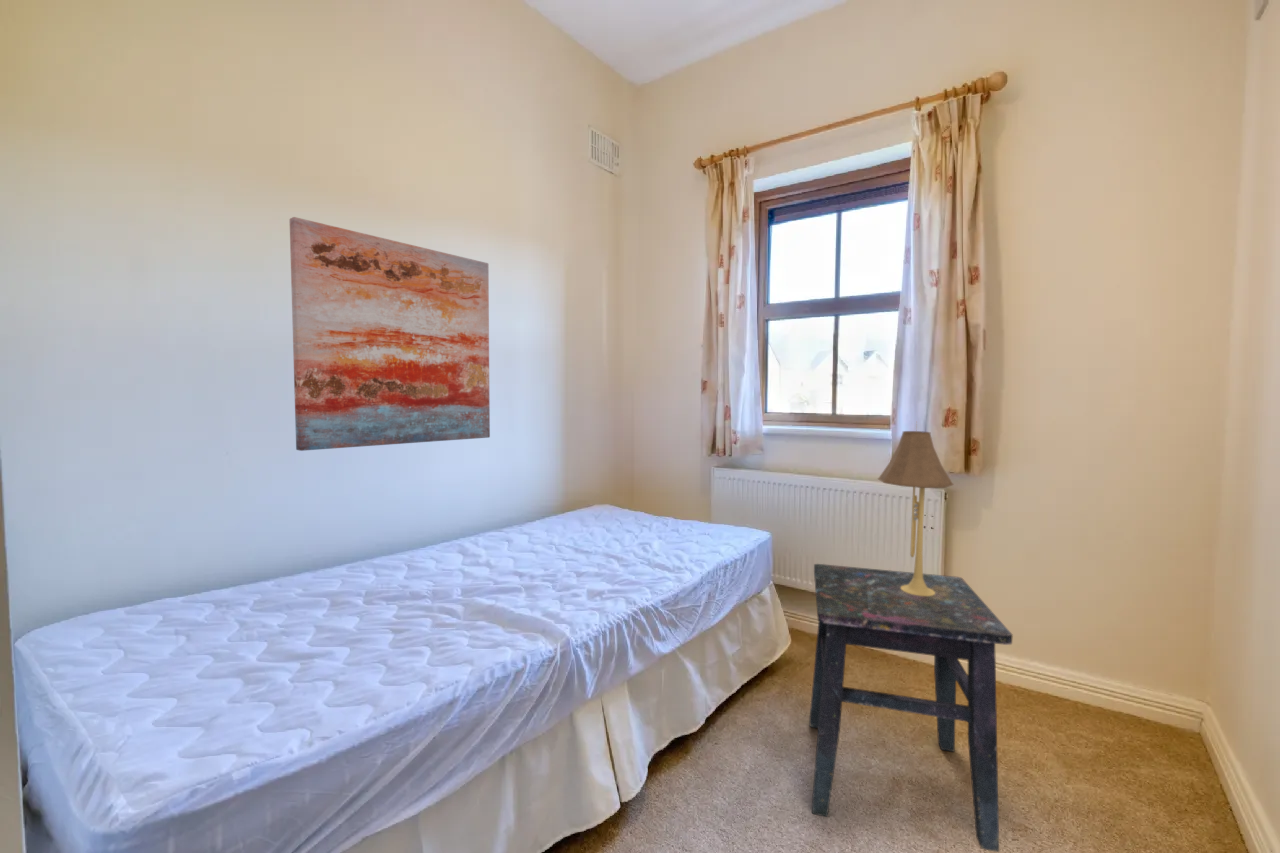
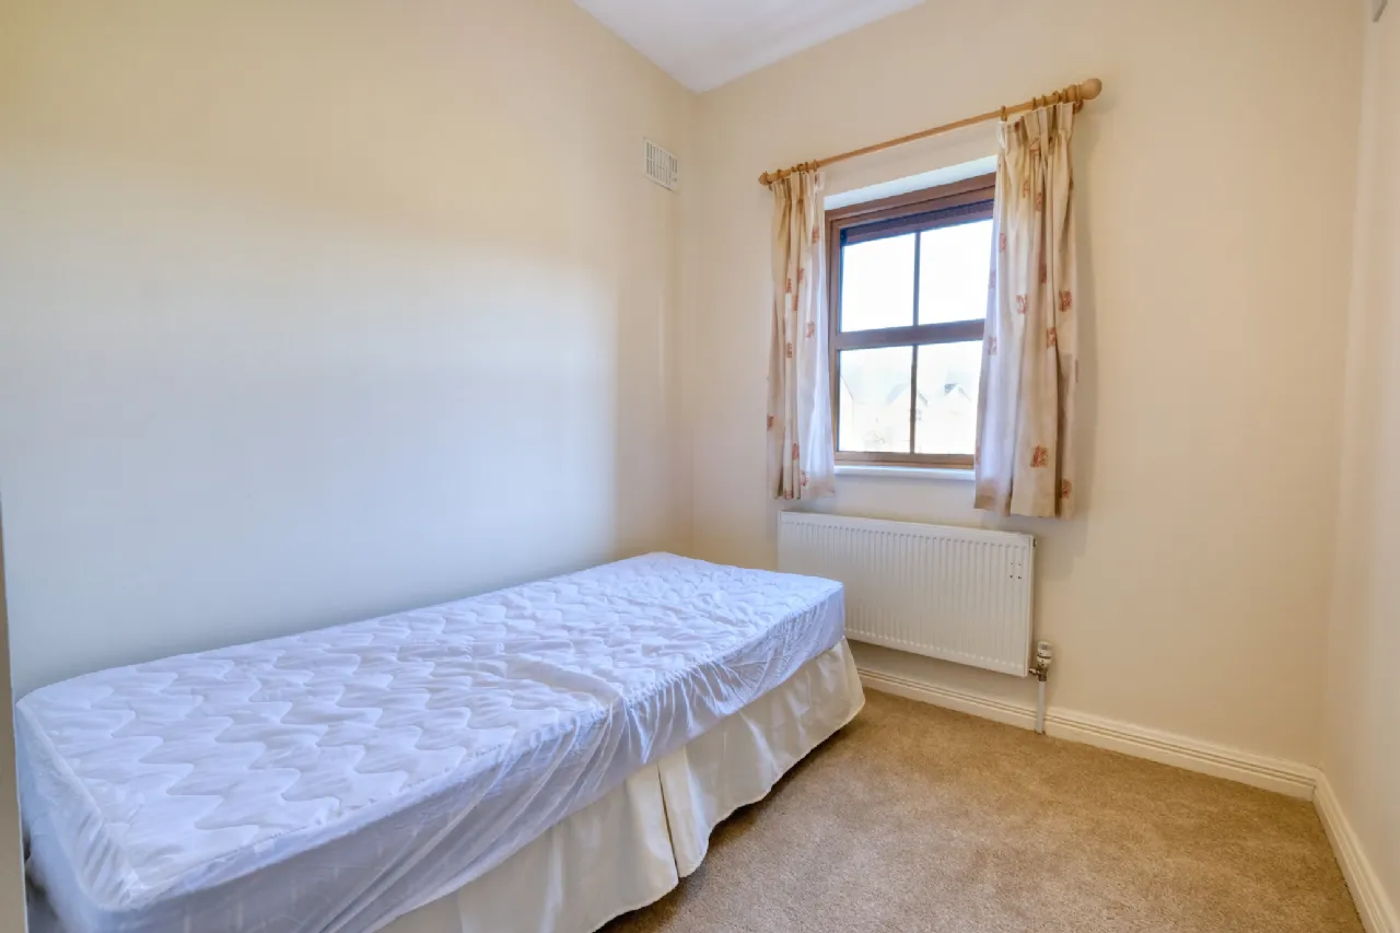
- table lamp [876,422,955,596]
- side table [808,563,1014,853]
- wall art [288,216,491,452]
